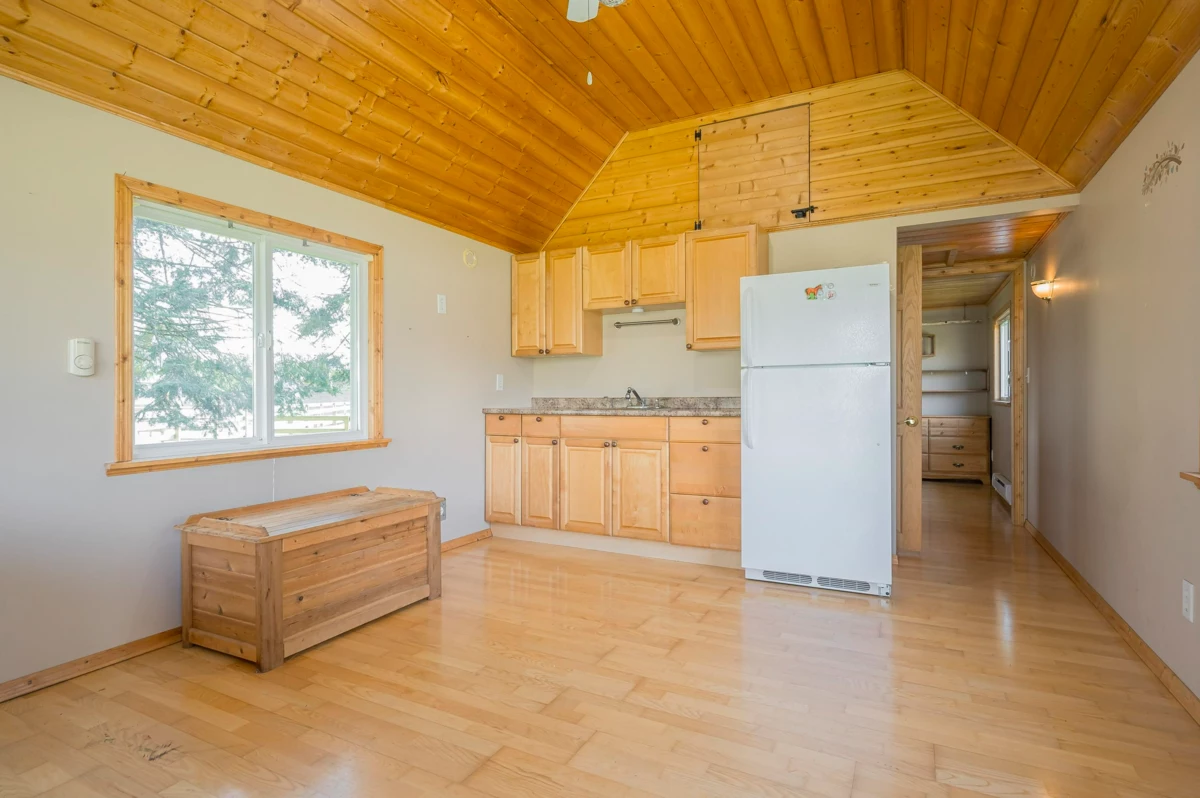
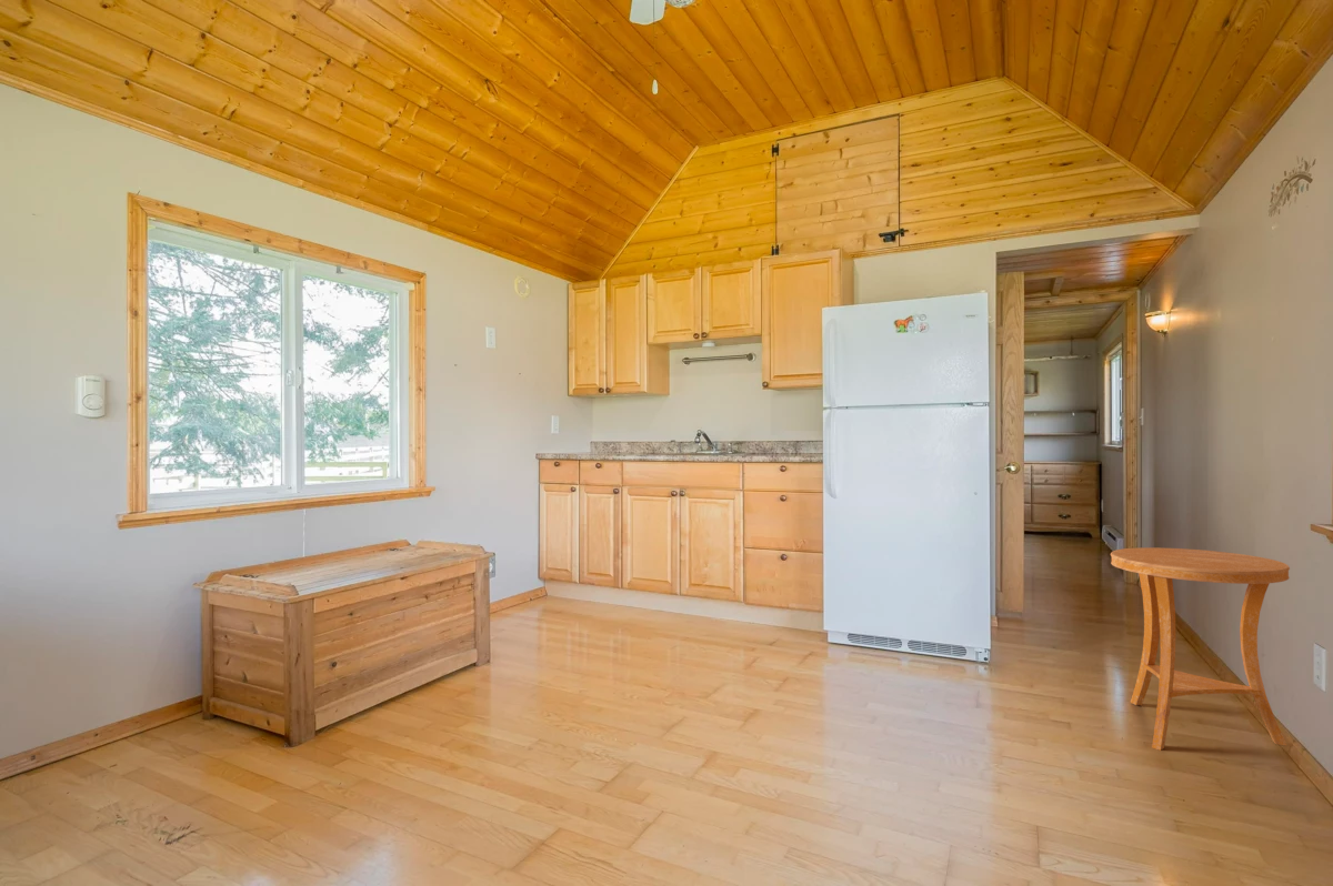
+ side table [1110,546,1291,752]
